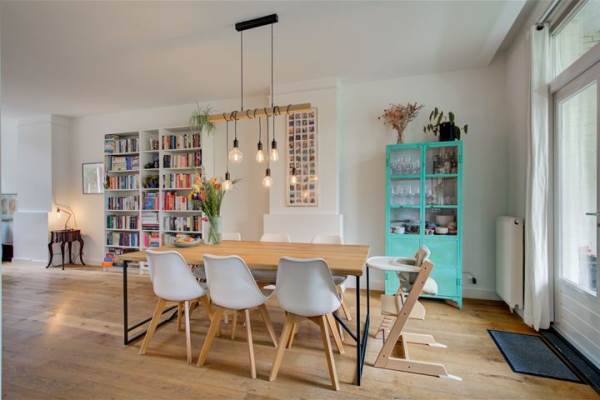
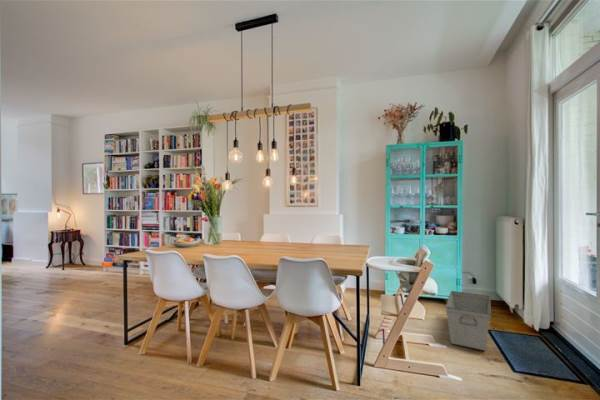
+ storage bin [444,290,492,351]
